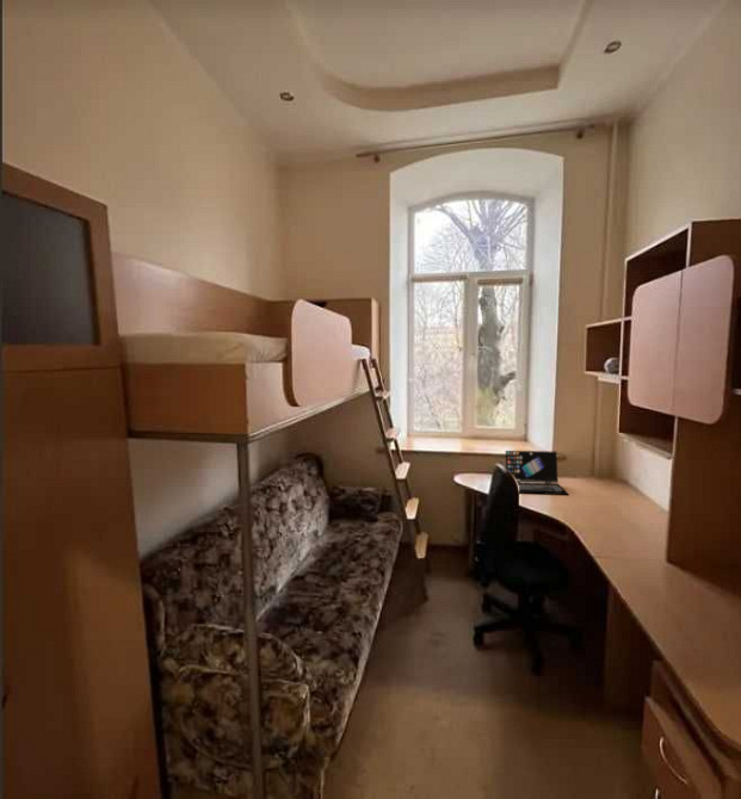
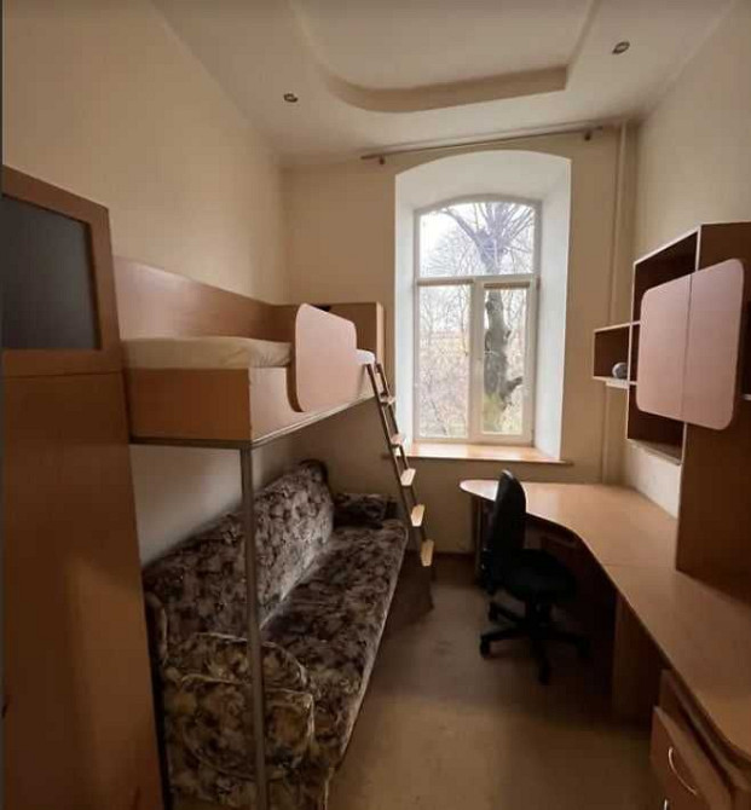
- laptop [505,450,570,496]
